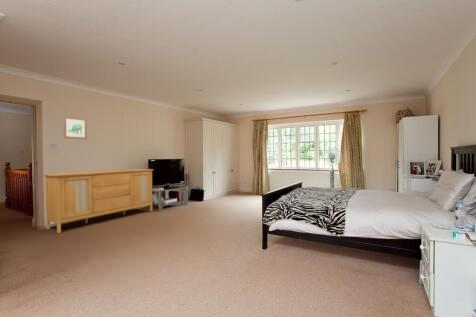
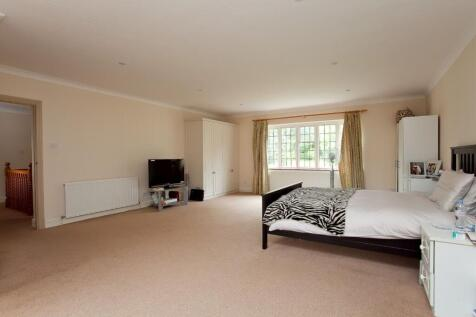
- wall art [62,115,88,140]
- sideboard [43,168,154,234]
